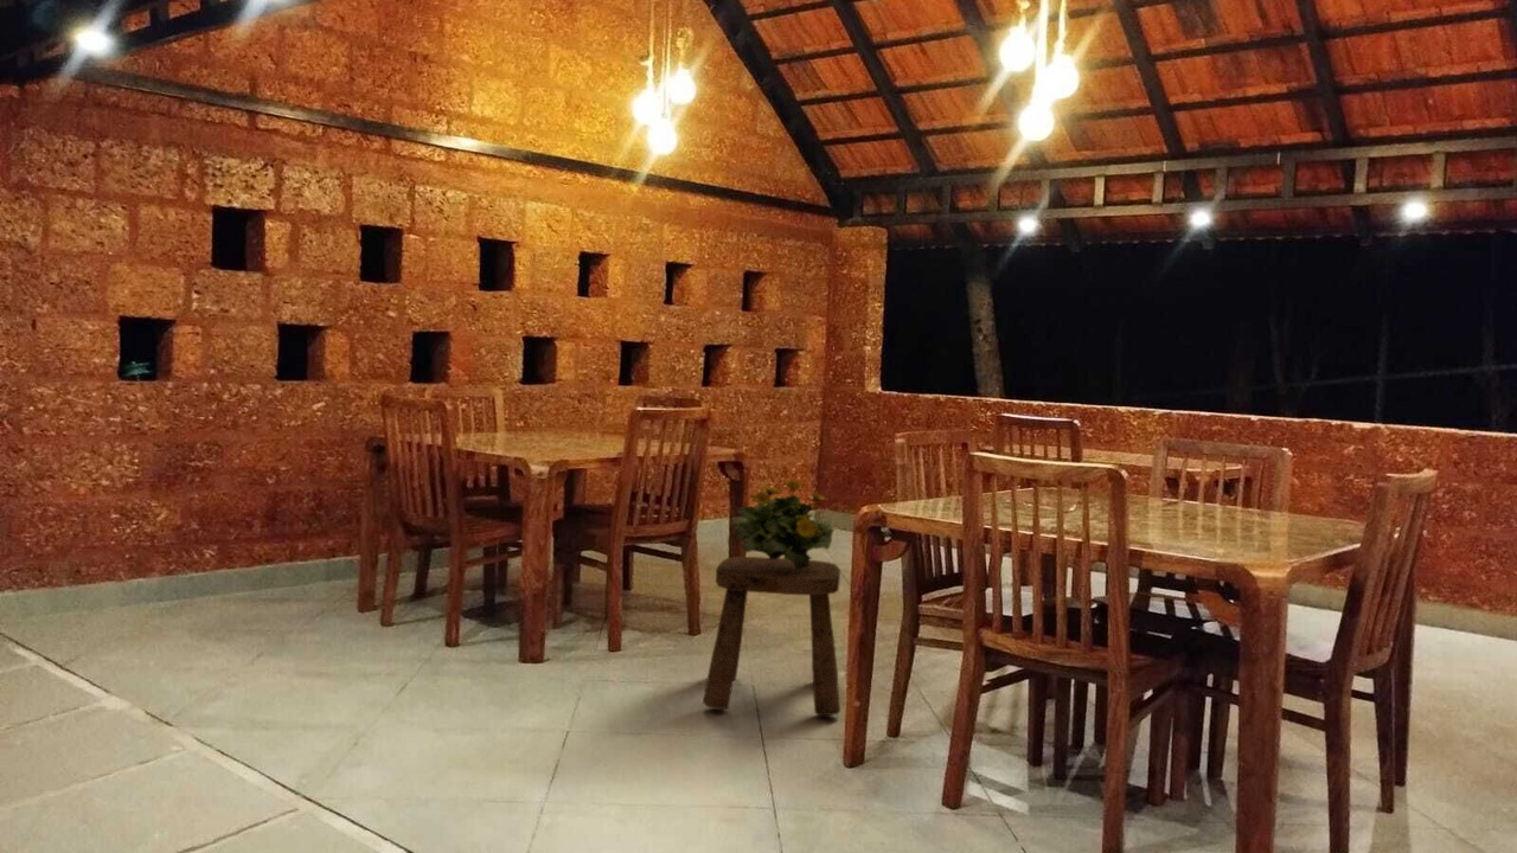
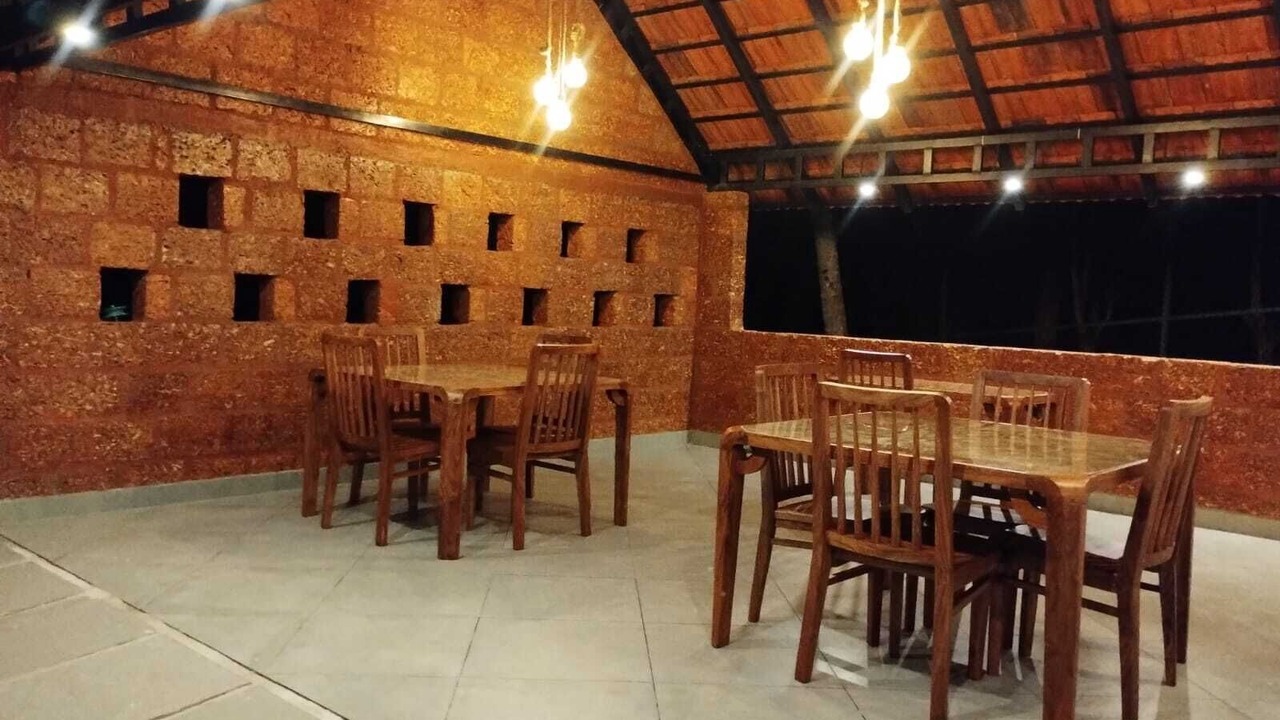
- stool [702,556,841,717]
- flowering plant [729,479,836,570]
